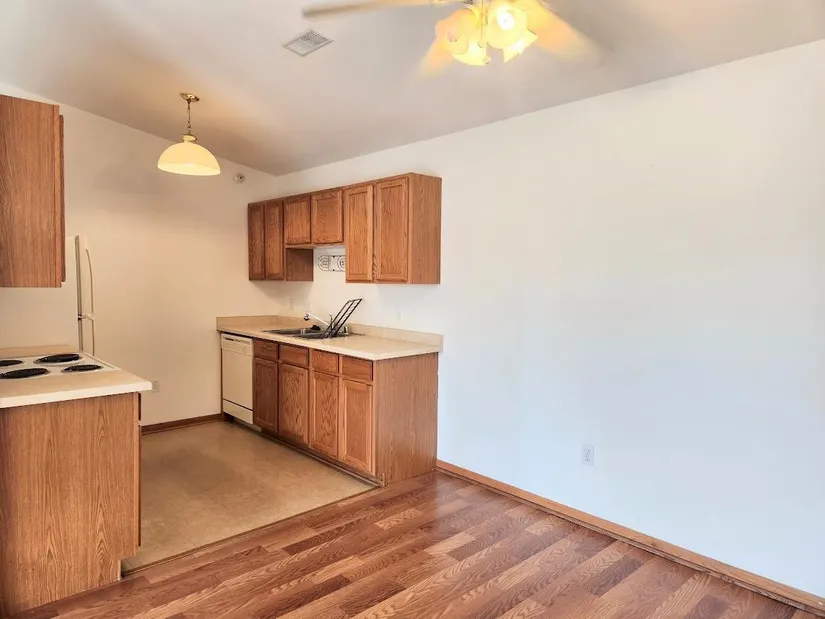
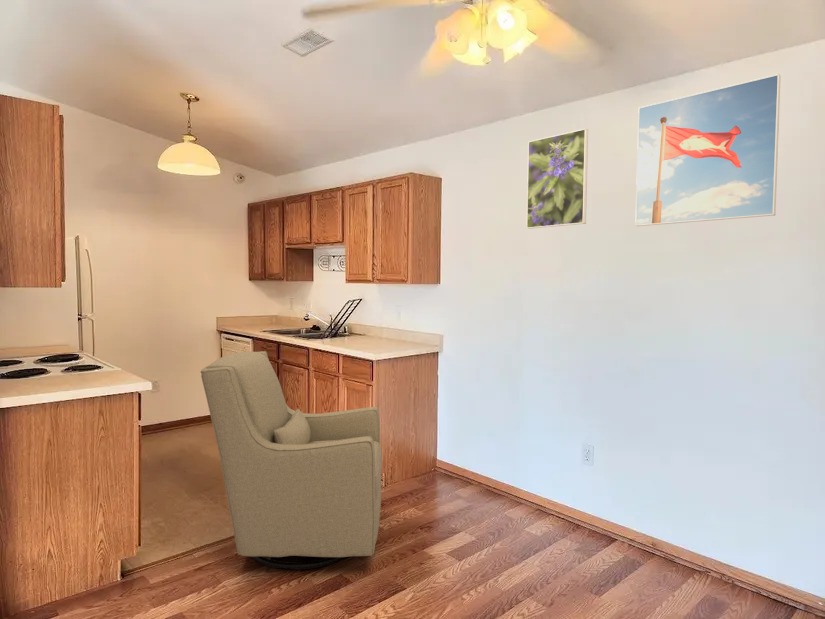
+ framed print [634,73,782,227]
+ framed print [526,128,589,230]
+ chair [200,350,383,570]
